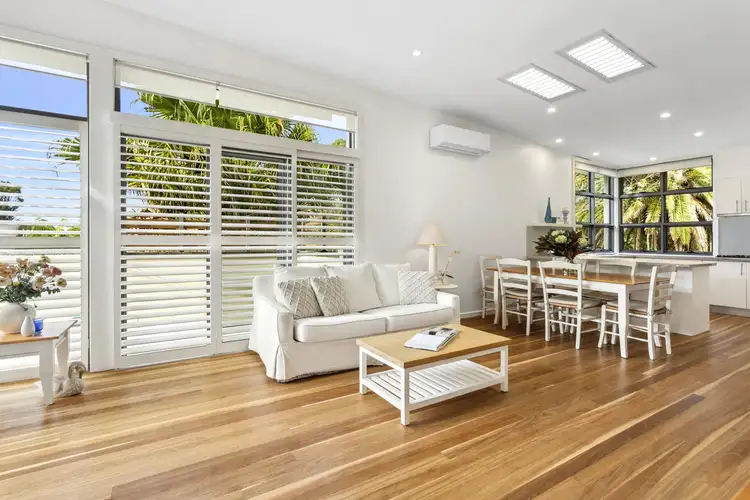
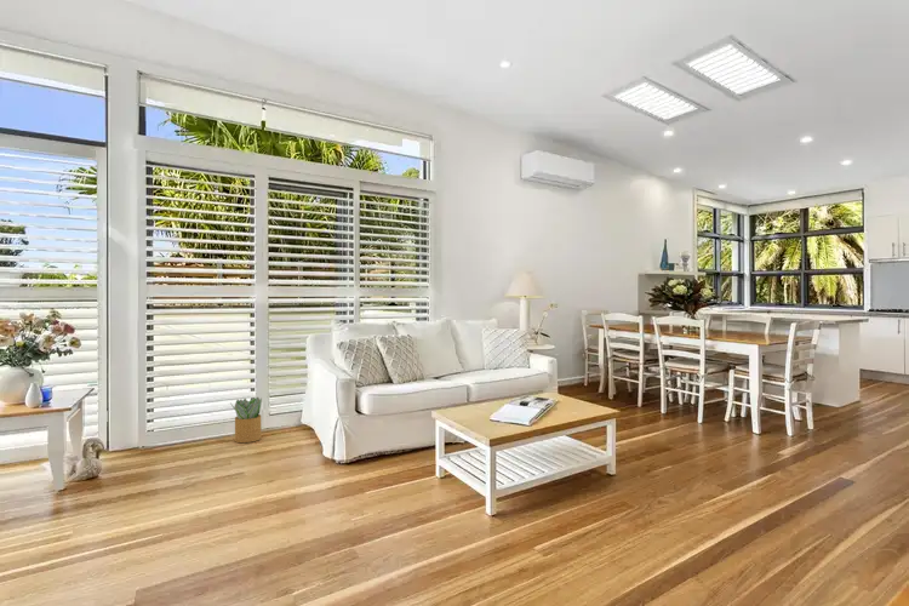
+ potted plant [230,396,263,444]
